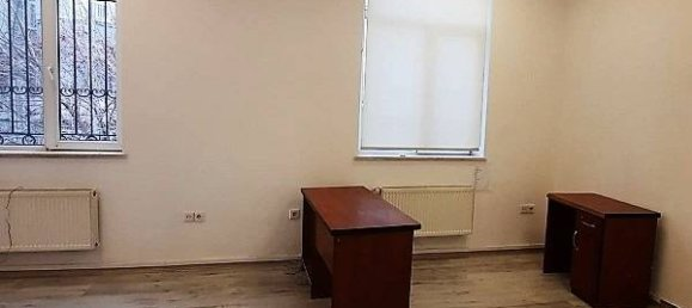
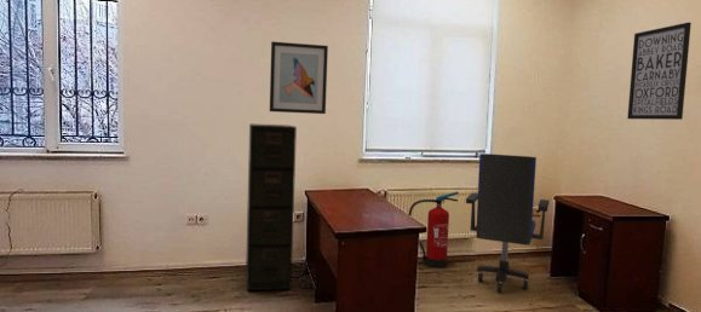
+ office chair [465,152,551,294]
+ wall art [626,21,693,121]
+ fire extinguisher [408,191,460,268]
+ filing cabinet [245,122,298,291]
+ wall art [269,40,329,115]
